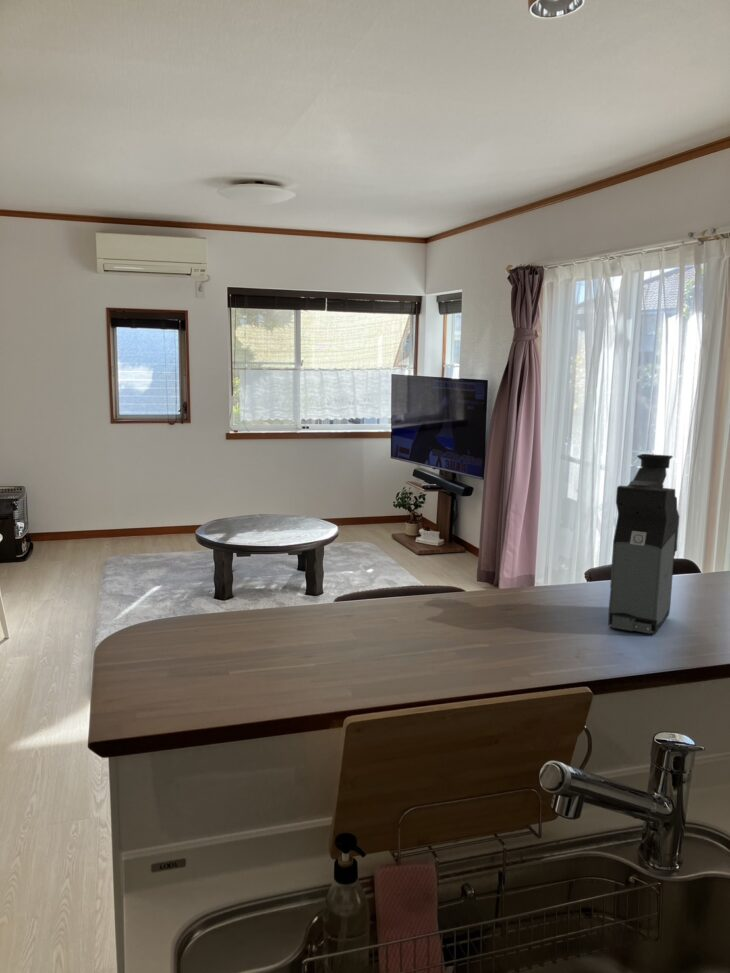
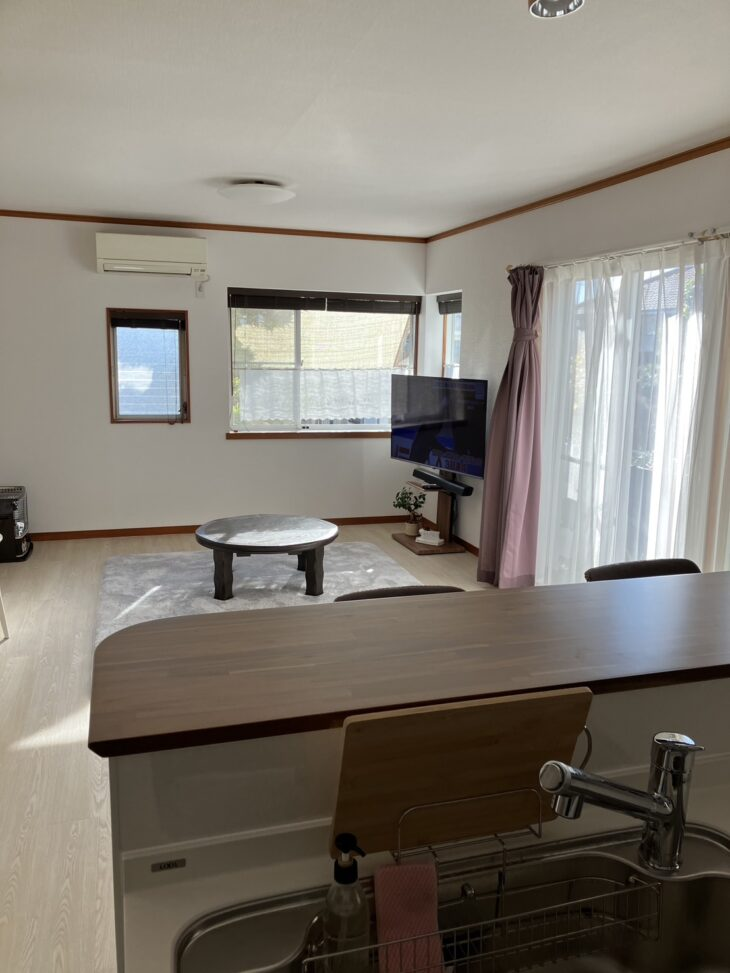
- coffee maker [607,453,680,635]
